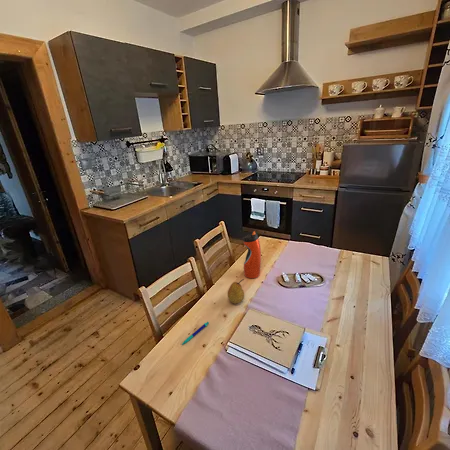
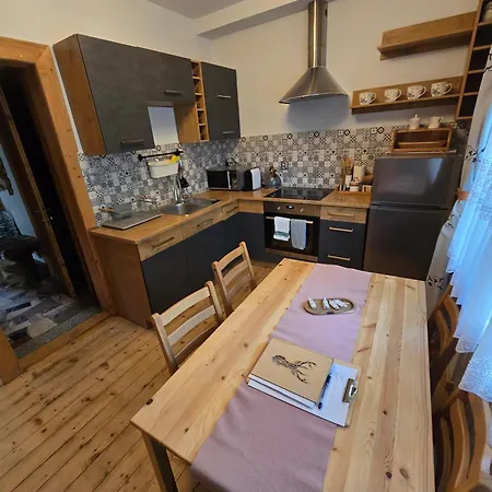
- fruit [227,278,245,304]
- water bottle [242,230,262,279]
- pen [181,321,210,346]
